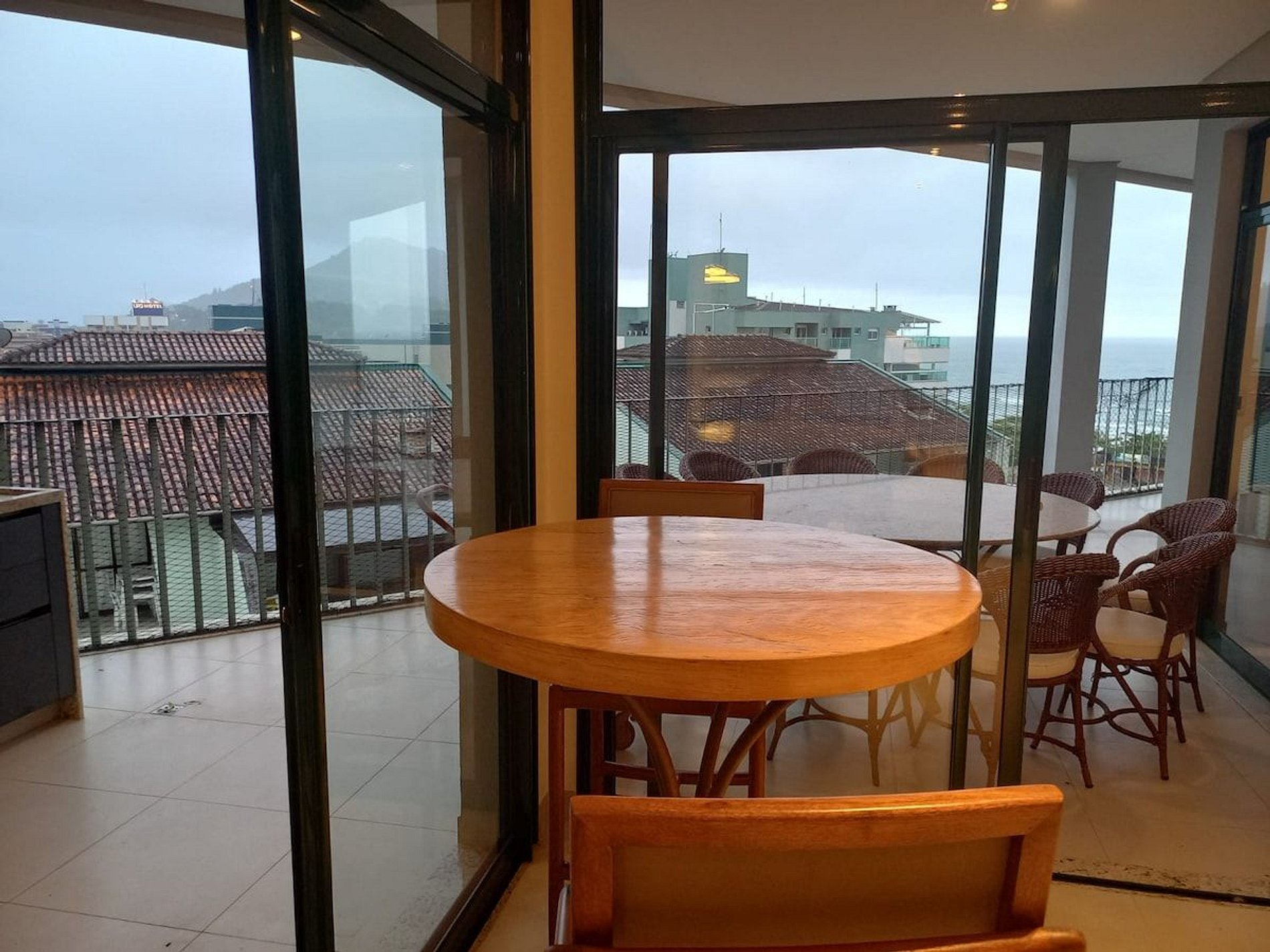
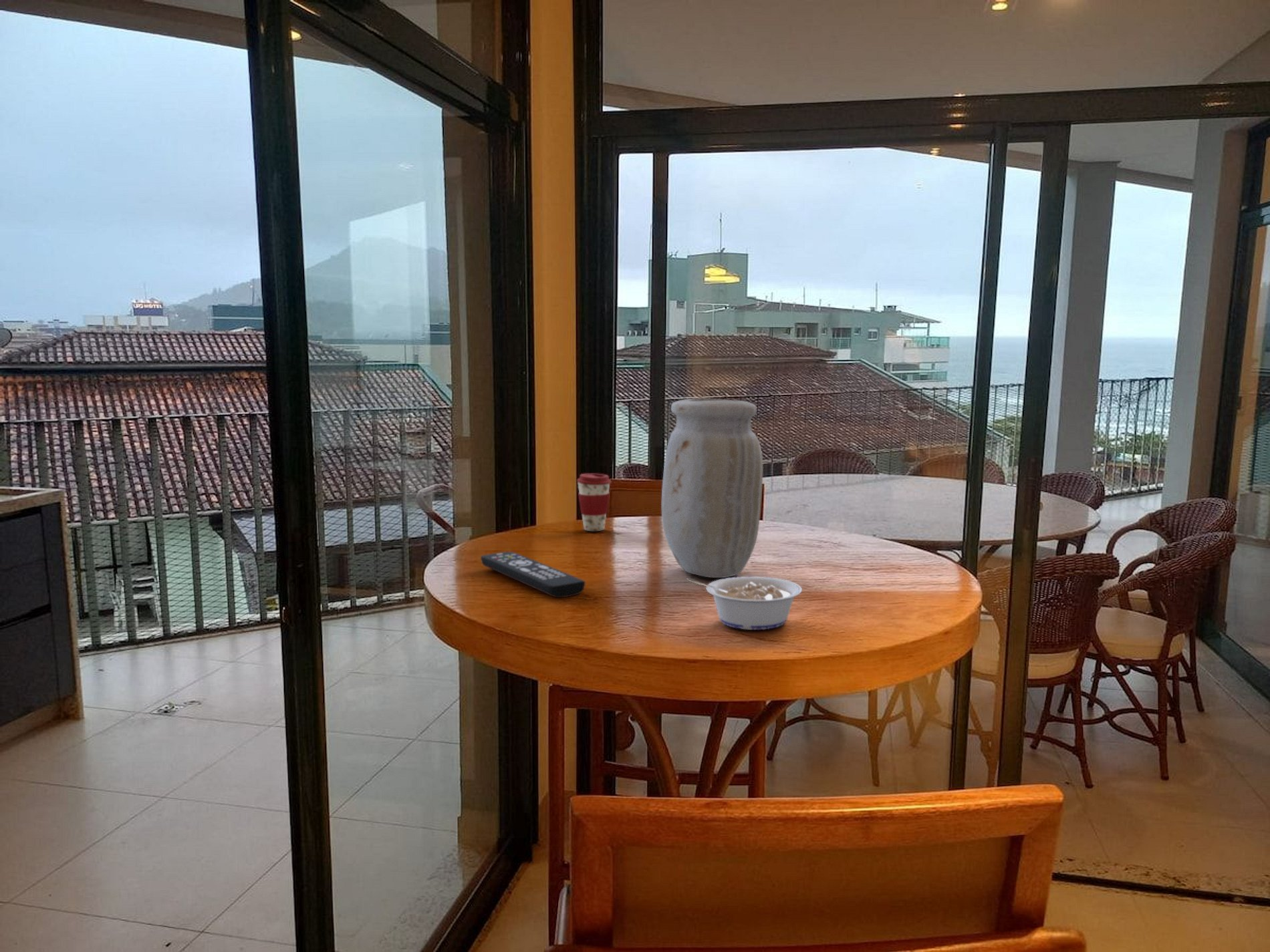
+ coffee cup [576,473,612,532]
+ vase [661,398,763,579]
+ legume [686,576,803,631]
+ remote control [480,551,586,598]
